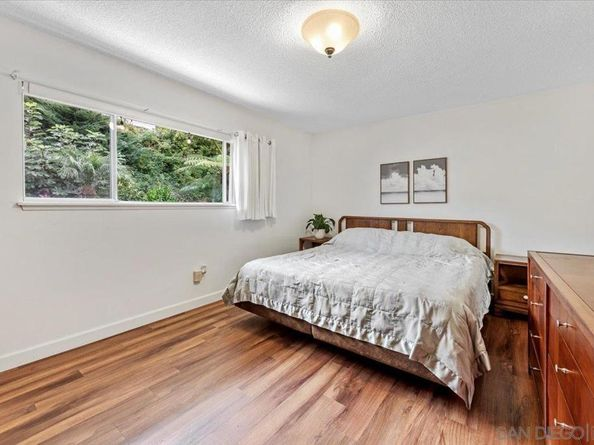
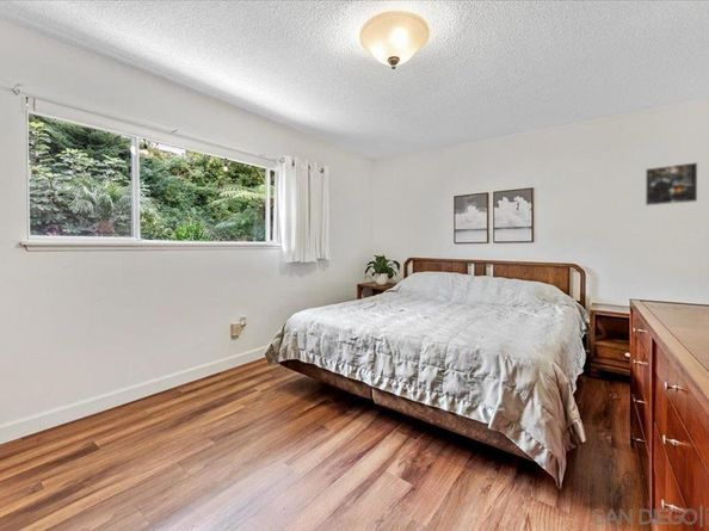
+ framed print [645,161,698,206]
